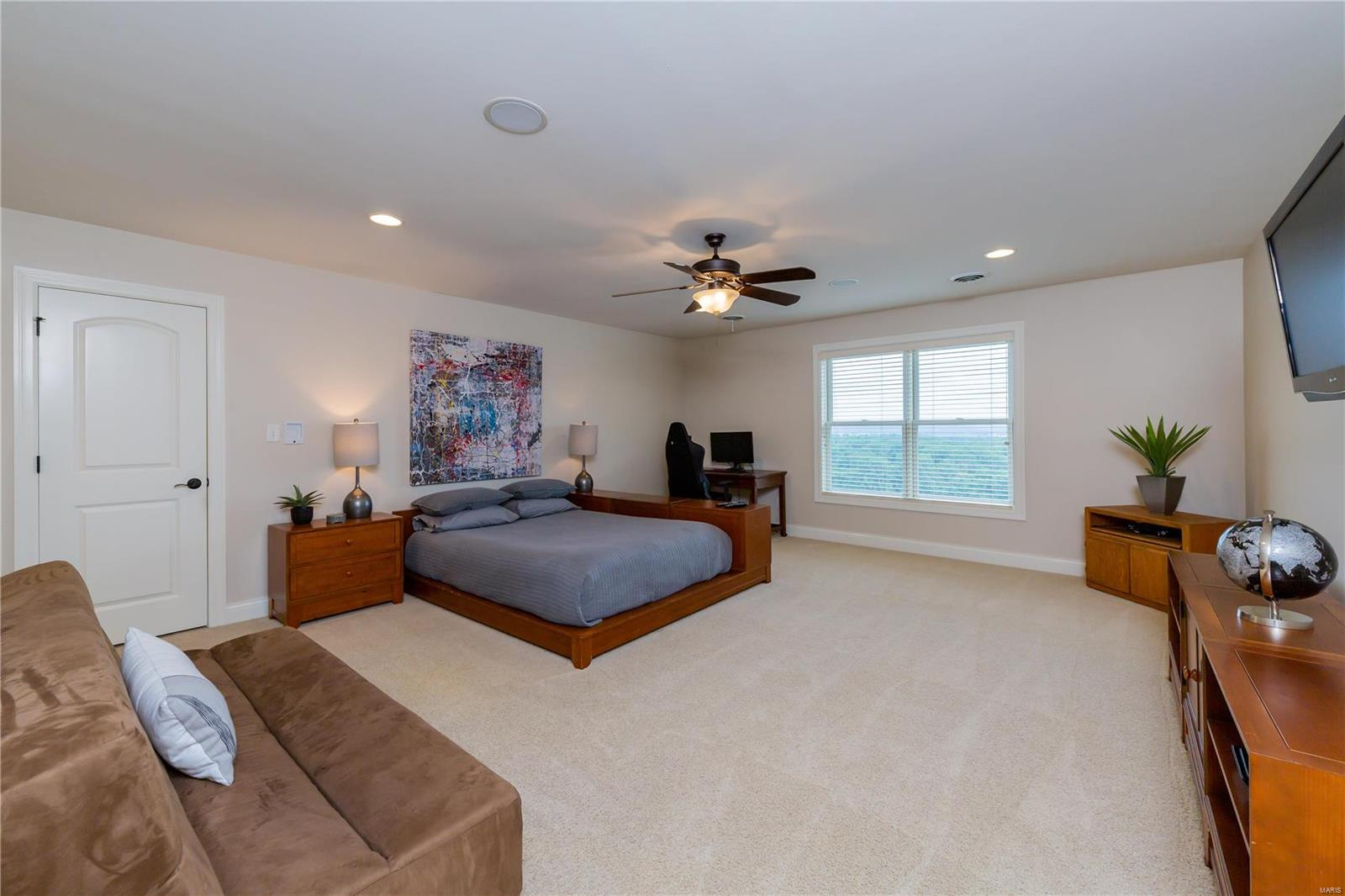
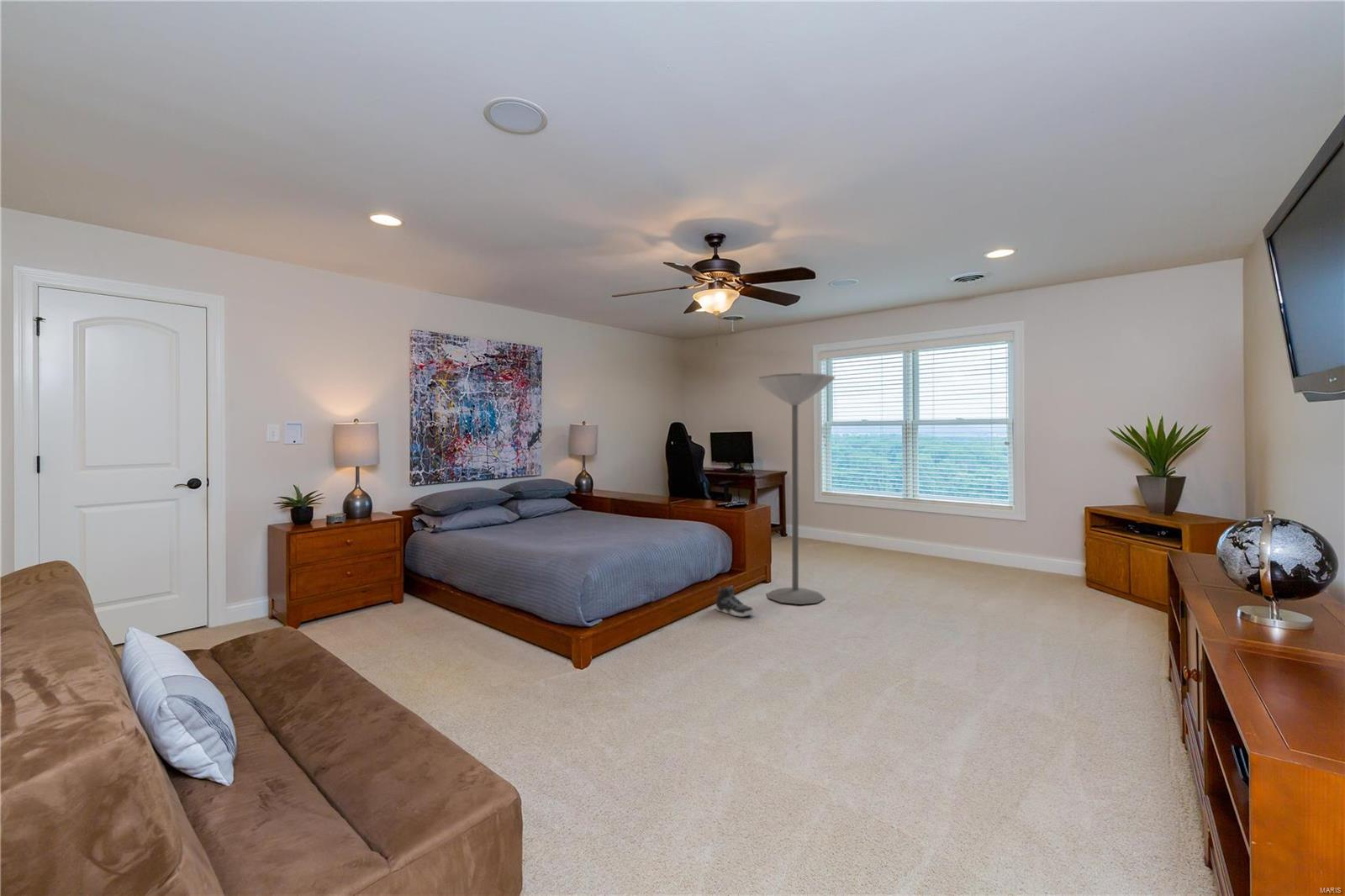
+ sneaker [714,585,755,618]
+ floor lamp [756,372,836,605]
